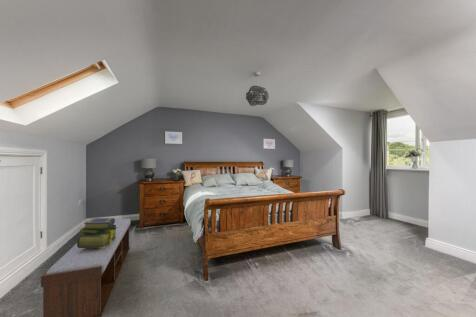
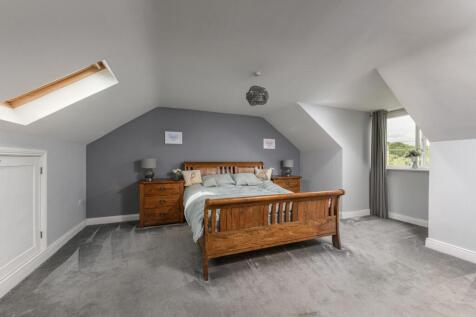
- stack of books [76,217,118,248]
- bench [40,218,132,317]
